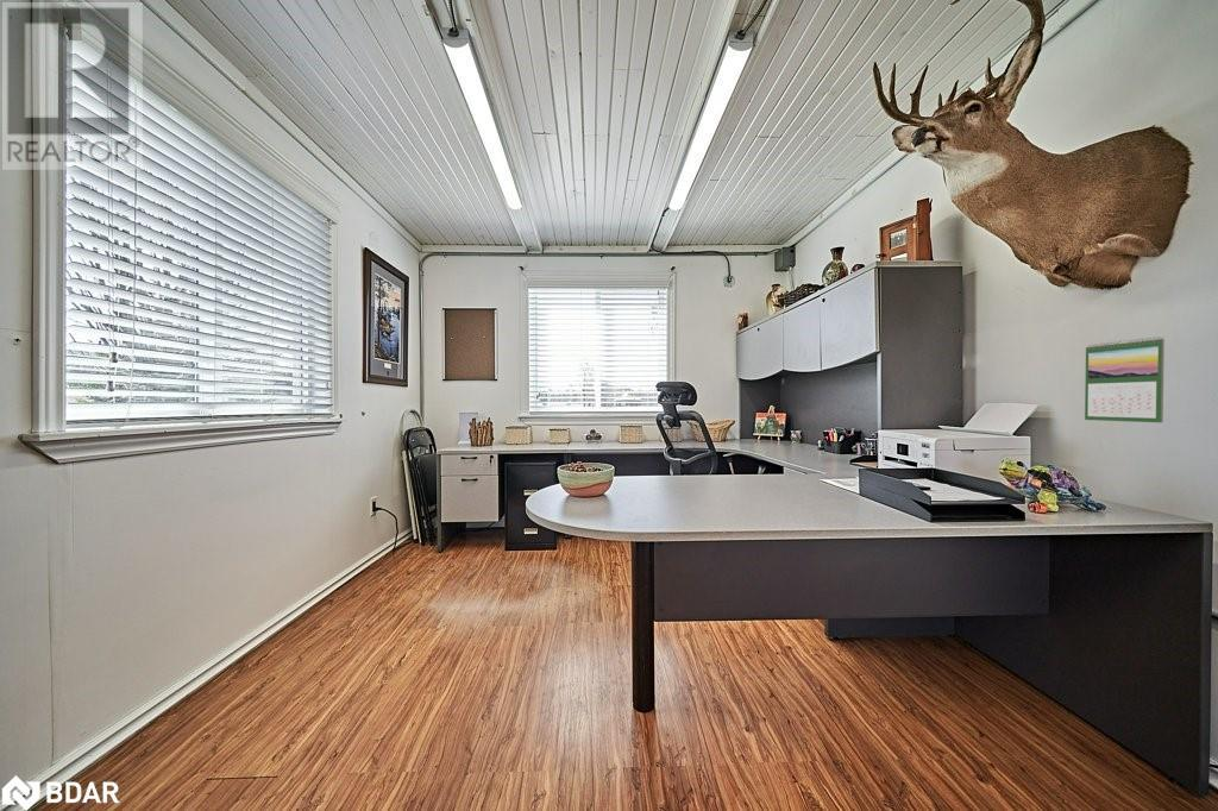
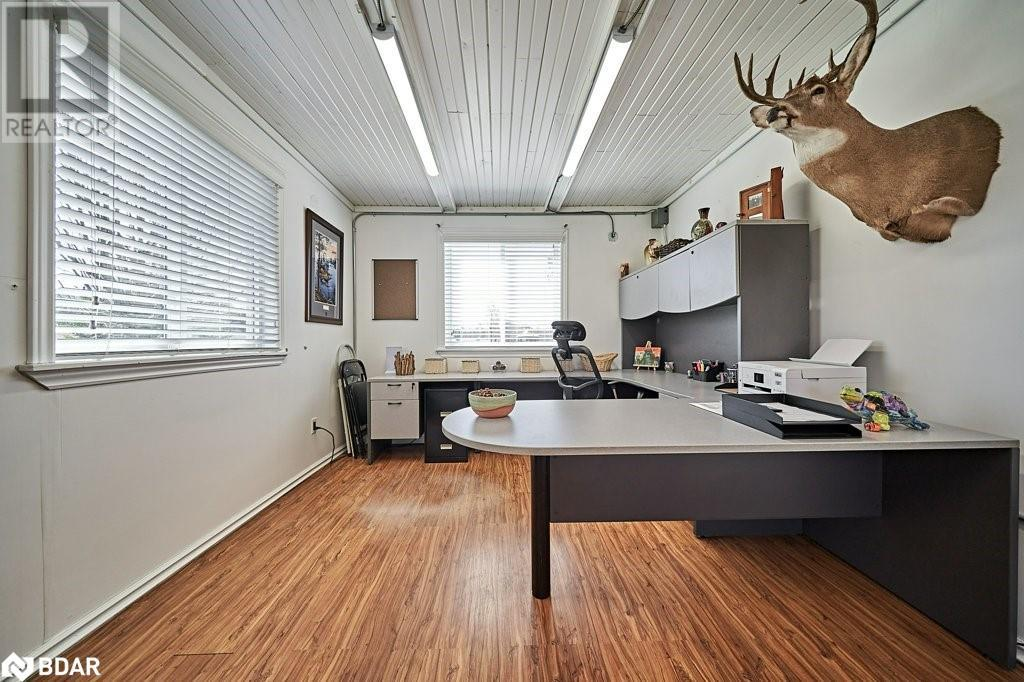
- calendar [1084,335,1166,423]
